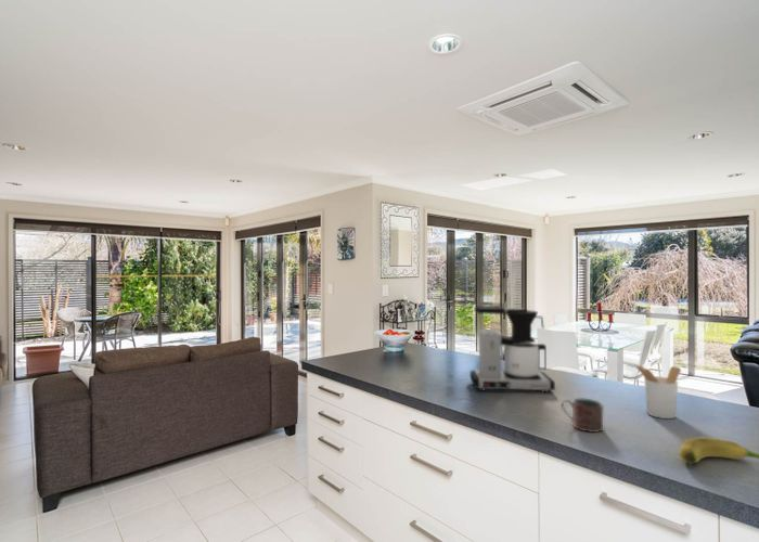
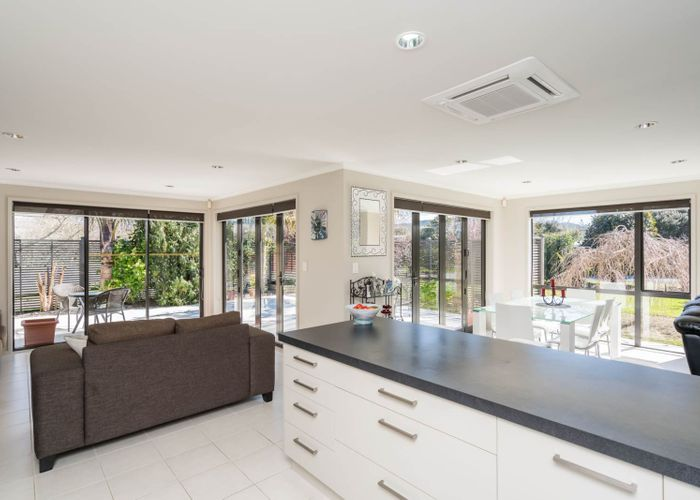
- banana [678,436,759,465]
- utensil holder [633,364,682,420]
- mug [561,397,604,434]
- coffee maker [469,305,556,393]
